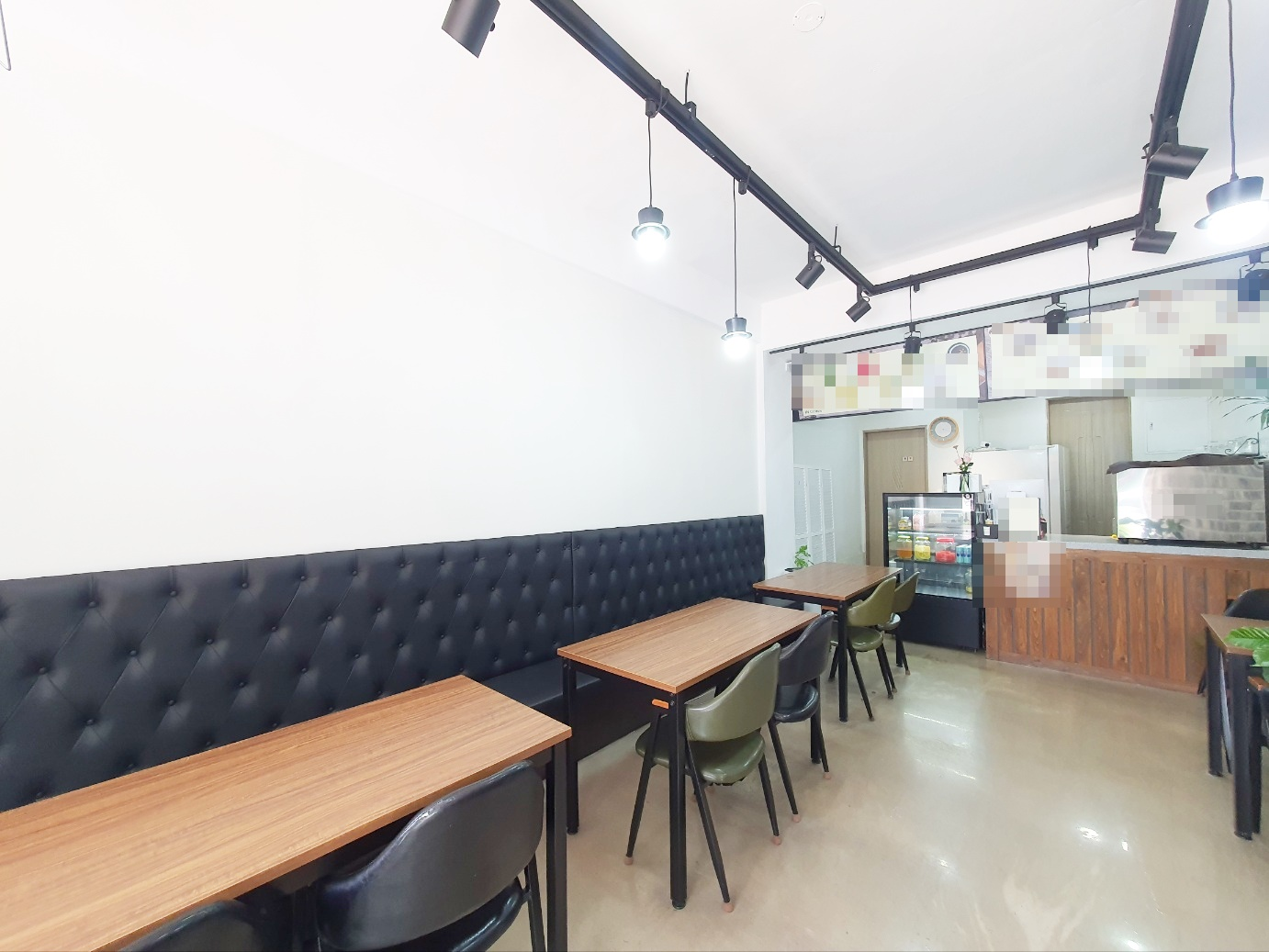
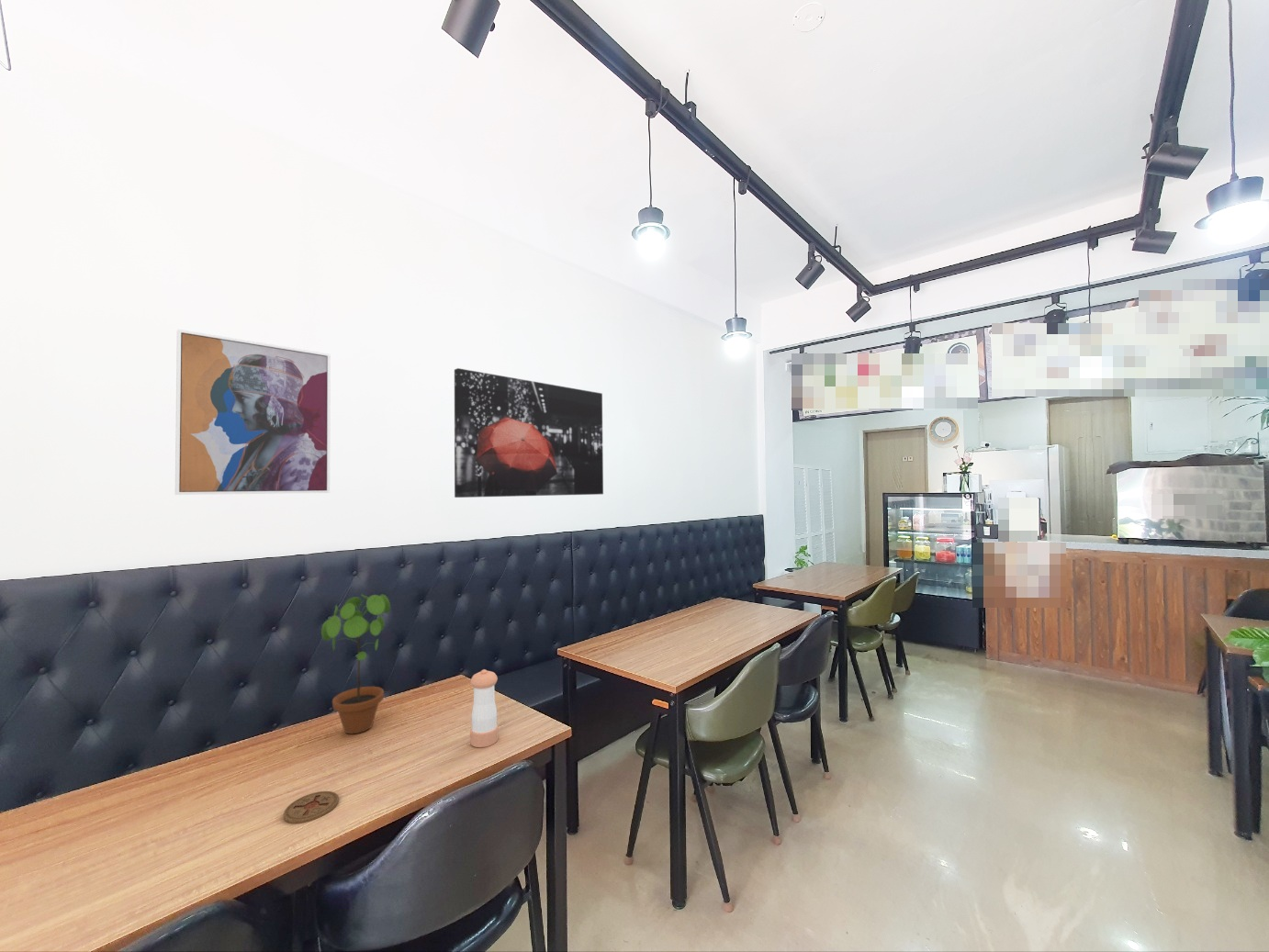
+ pepper shaker [469,668,499,748]
+ potted plant [320,593,391,734]
+ wall art [174,329,331,496]
+ coaster [283,790,340,824]
+ wall art [454,367,604,498]
